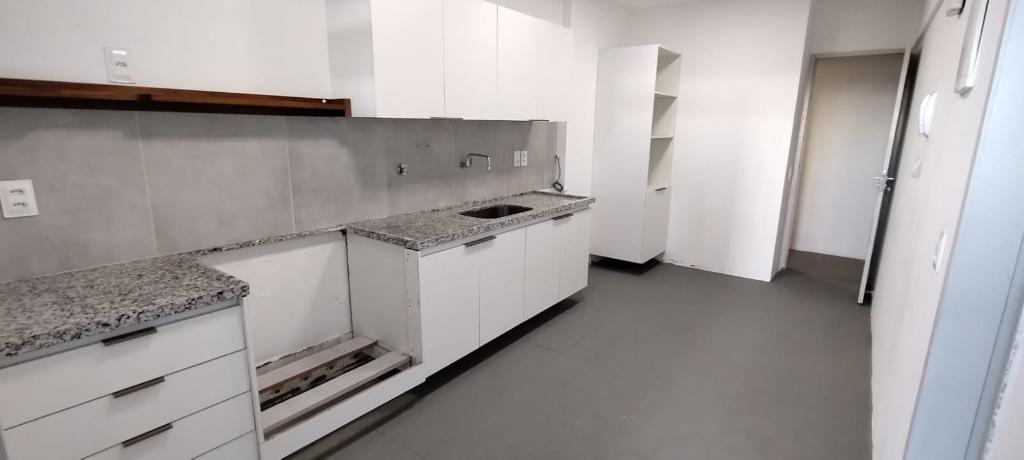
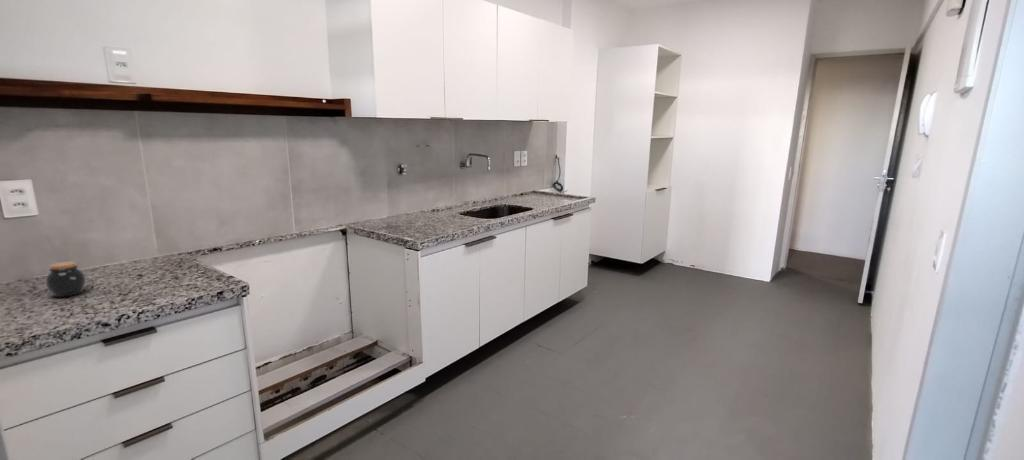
+ jar [44,261,87,298]
